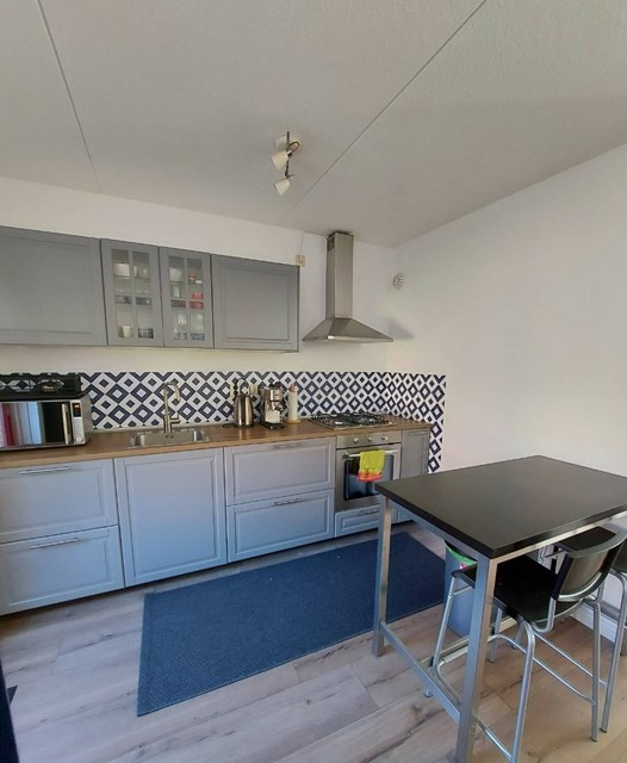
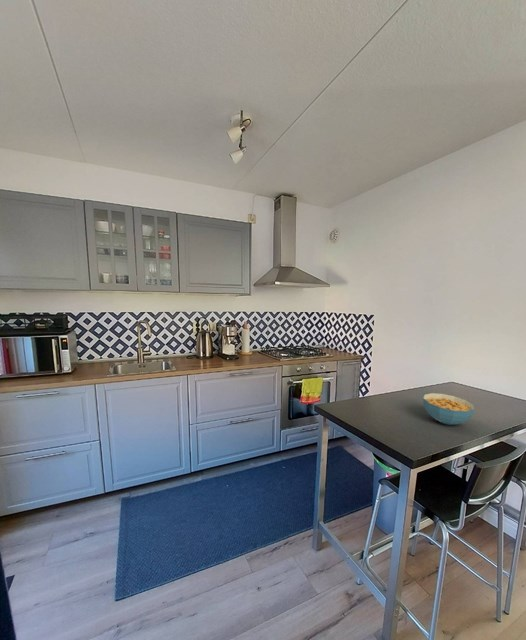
+ cereal bowl [422,392,475,426]
